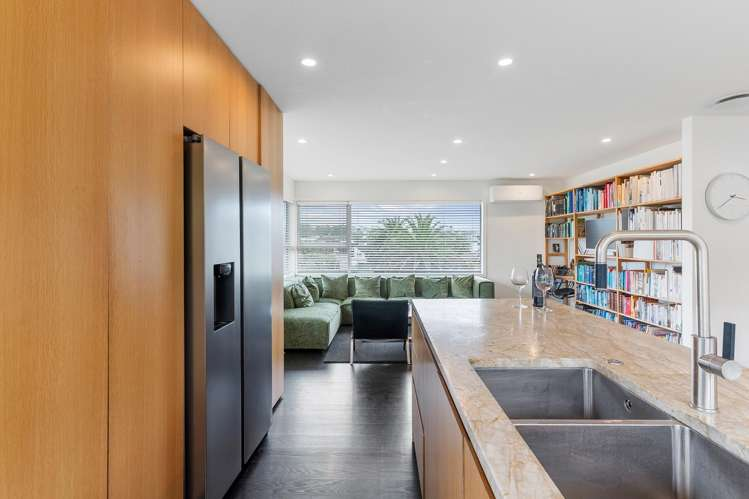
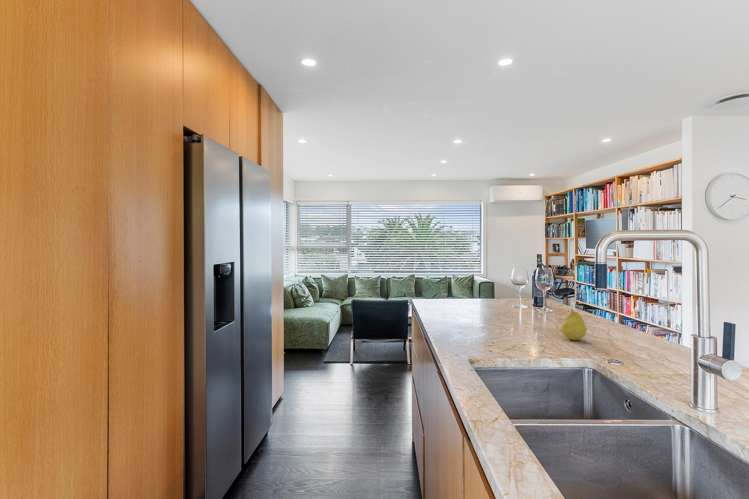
+ fruit [561,308,588,341]
